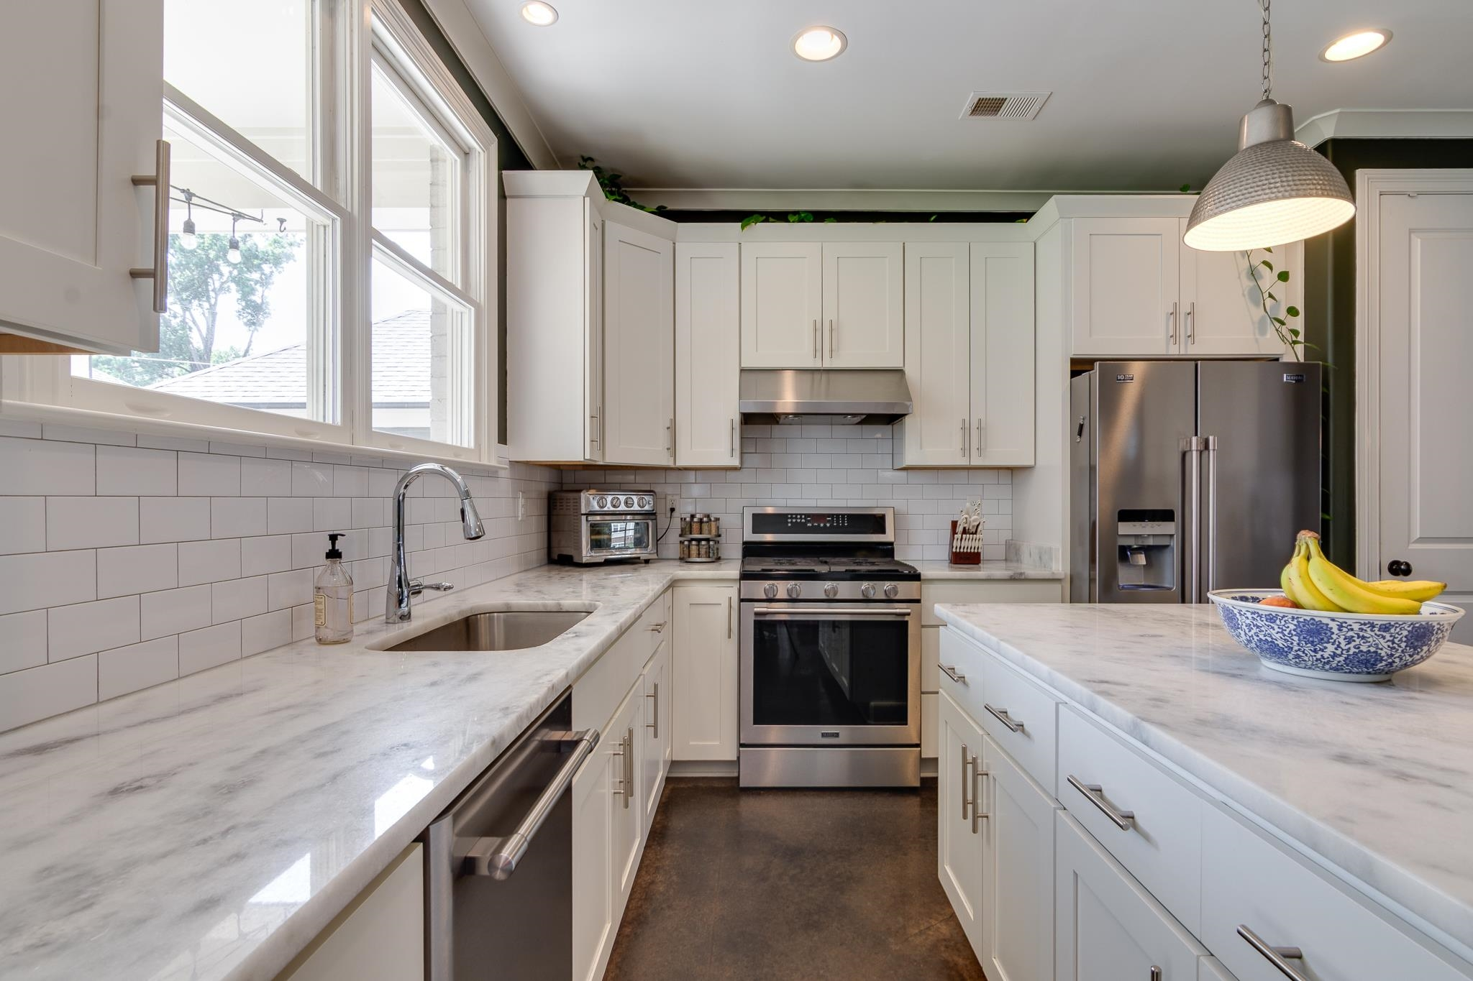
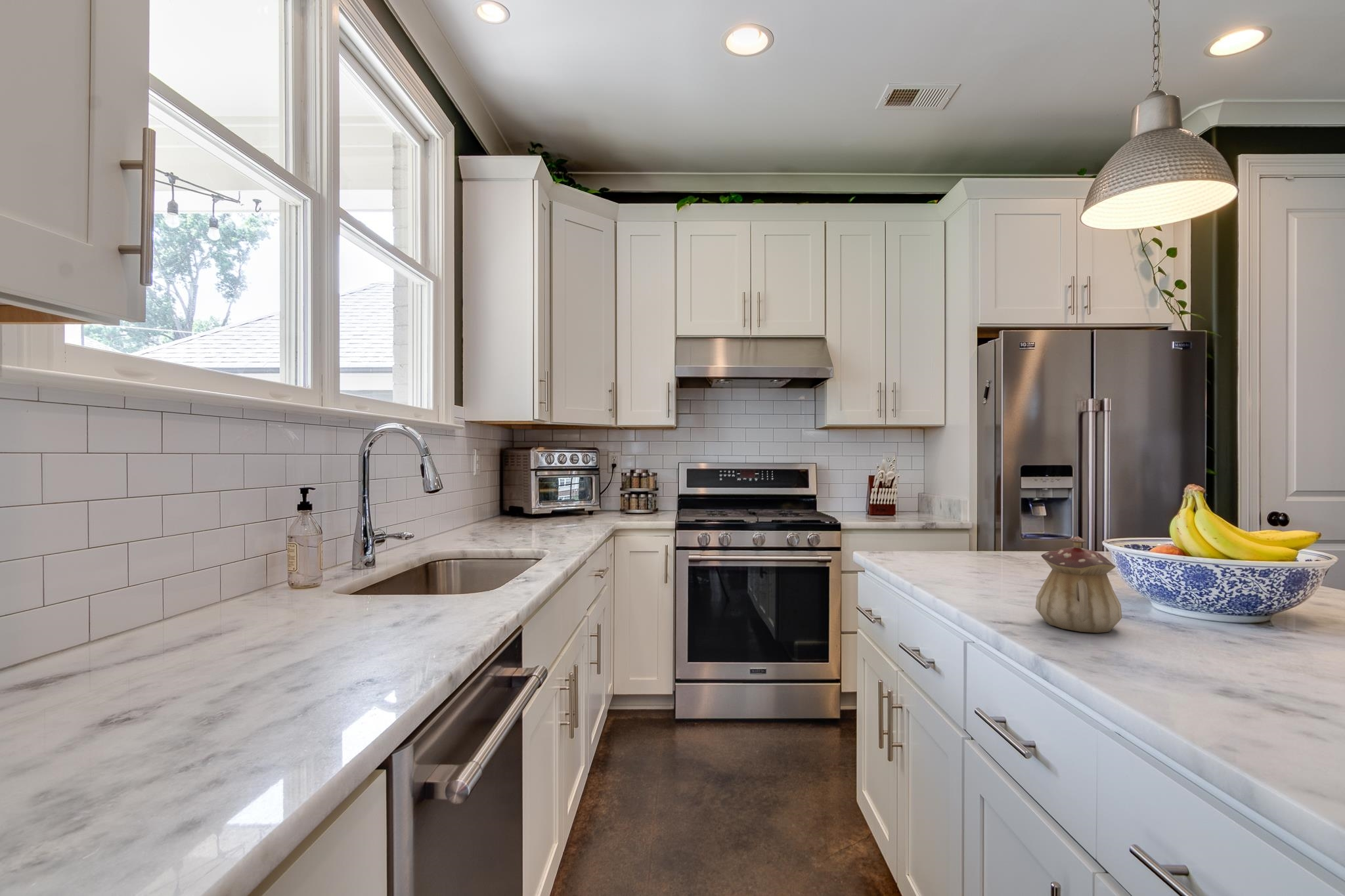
+ teapot [1035,536,1123,633]
